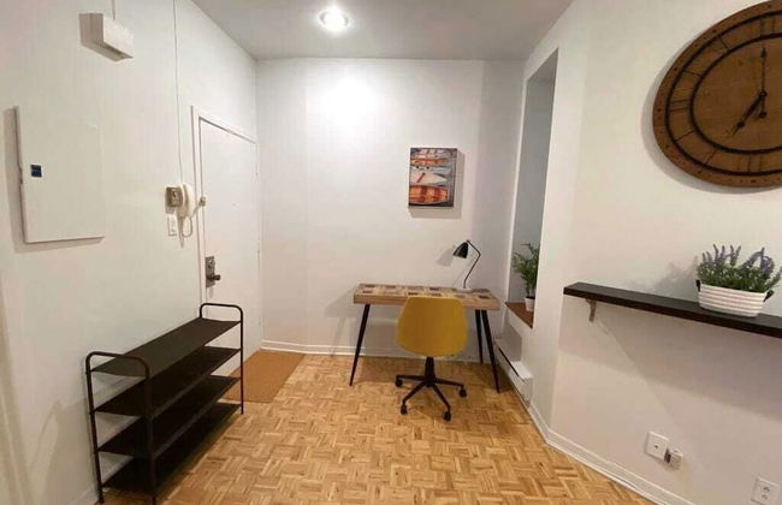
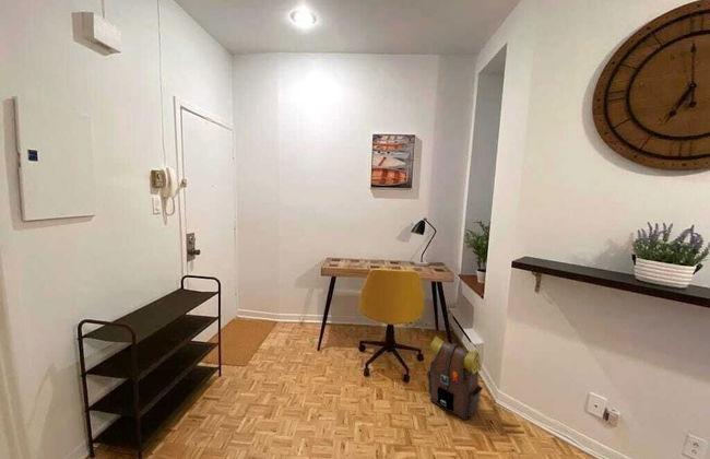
+ backpack [426,334,484,421]
